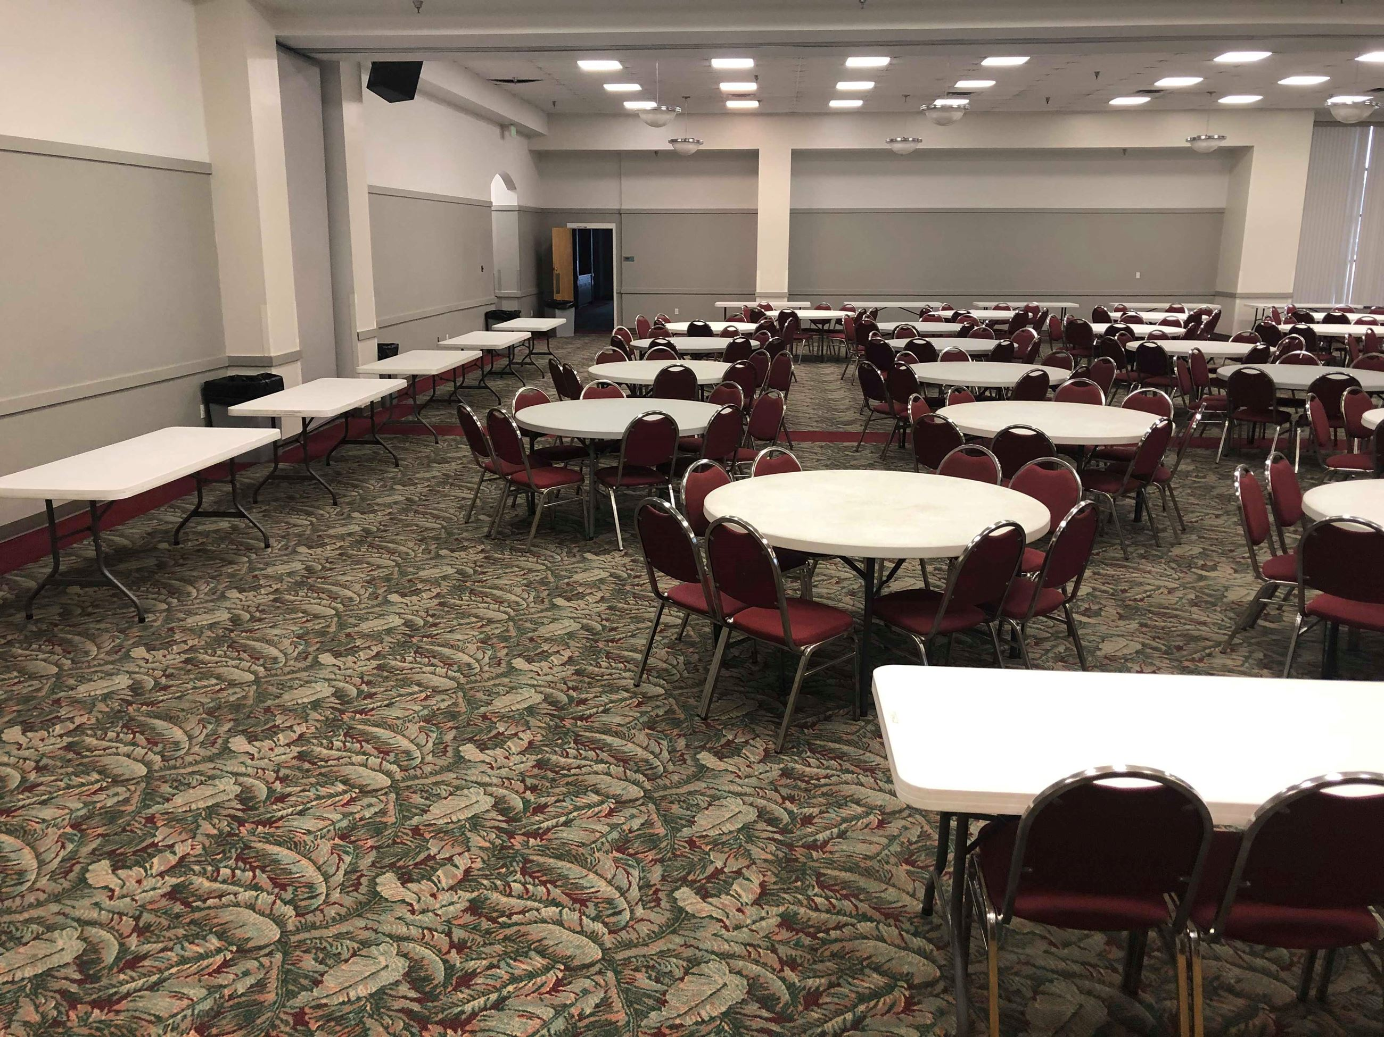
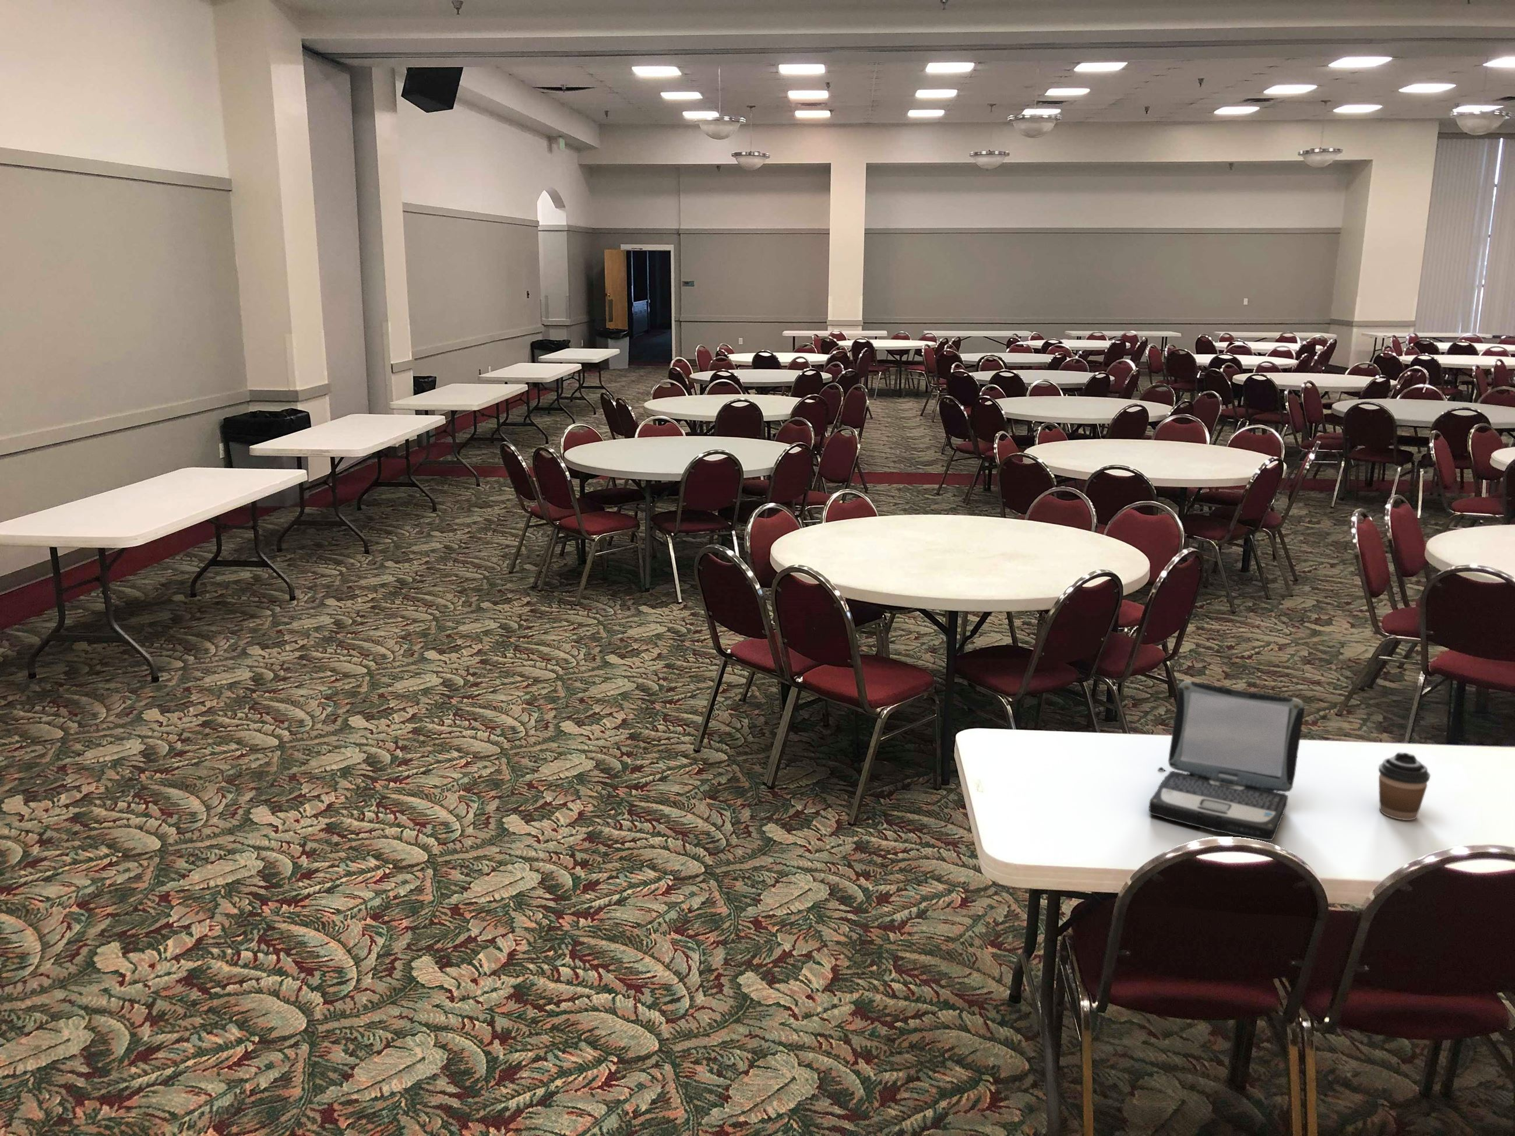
+ laptop [1149,680,1305,841]
+ coffee cup [1378,752,1431,821]
